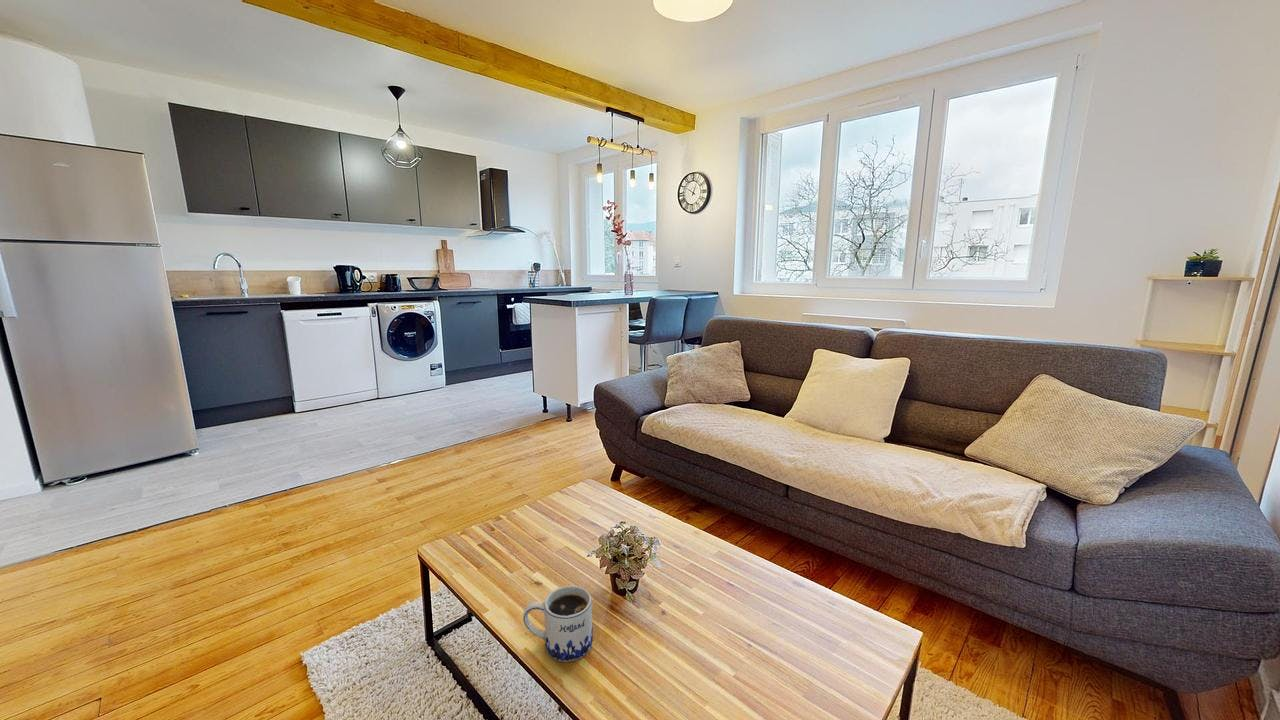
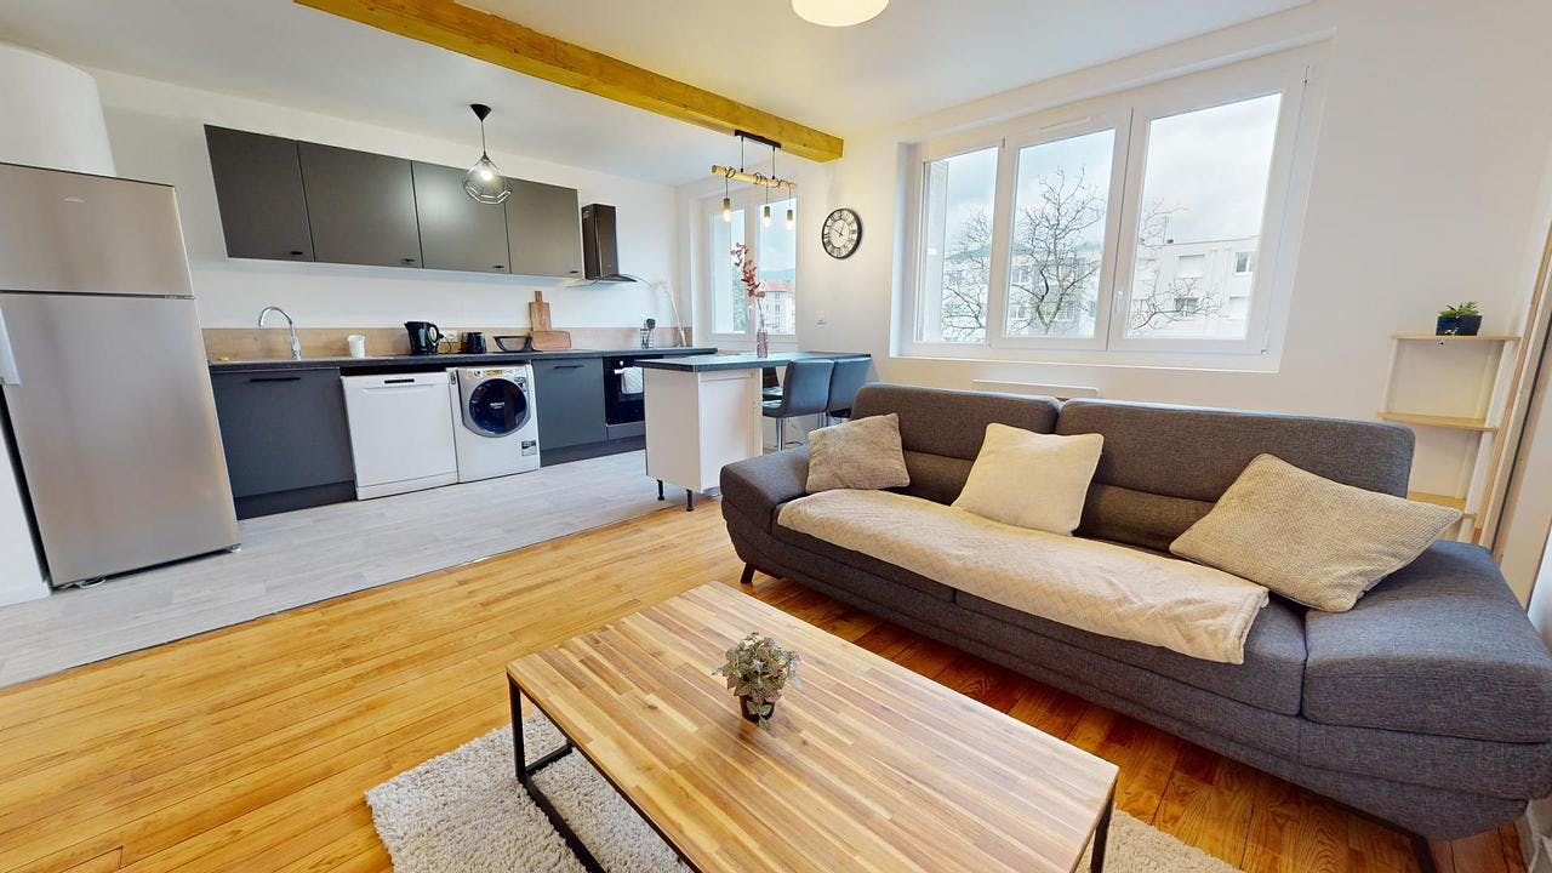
- mug [522,585,594,663]
